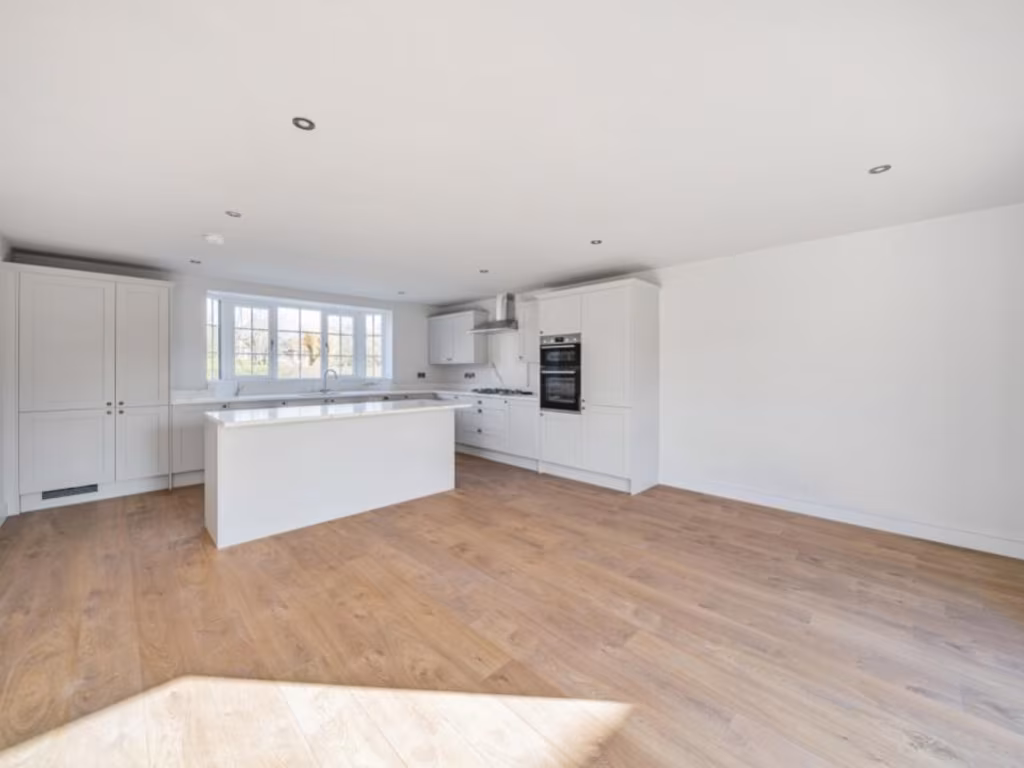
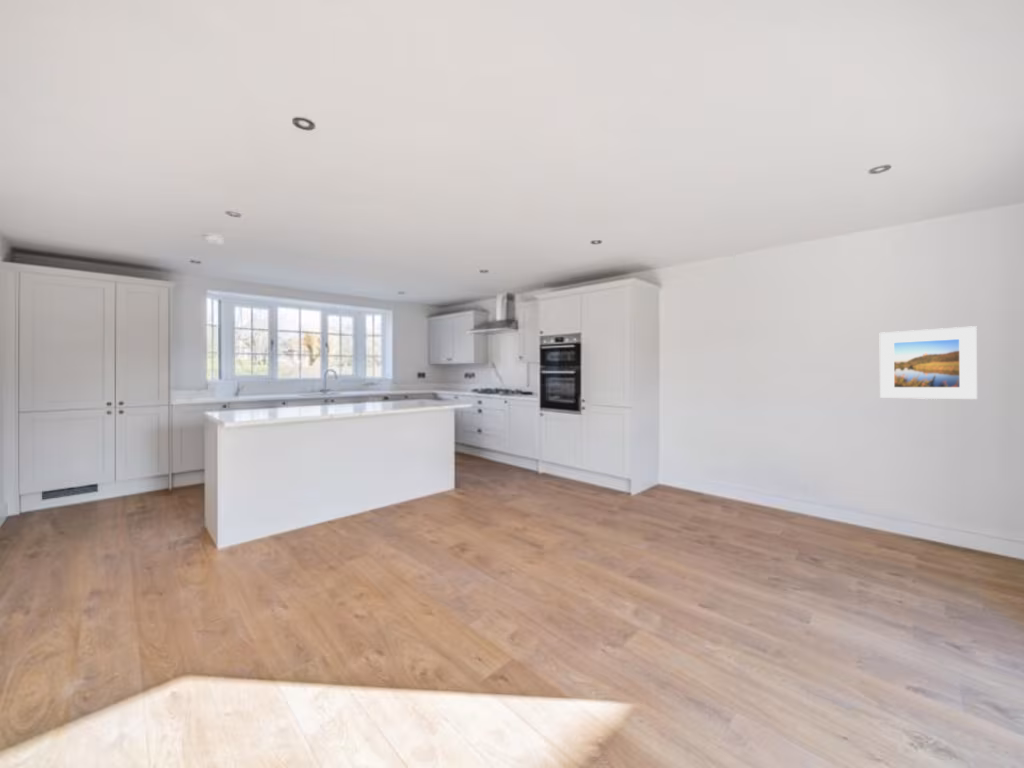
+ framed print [879,325,978,400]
